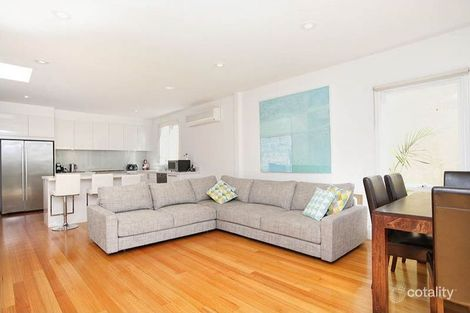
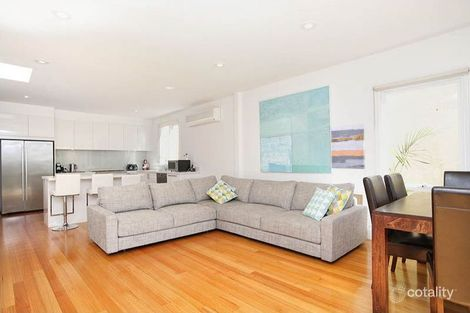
+ wall art [330,124,366,170]
